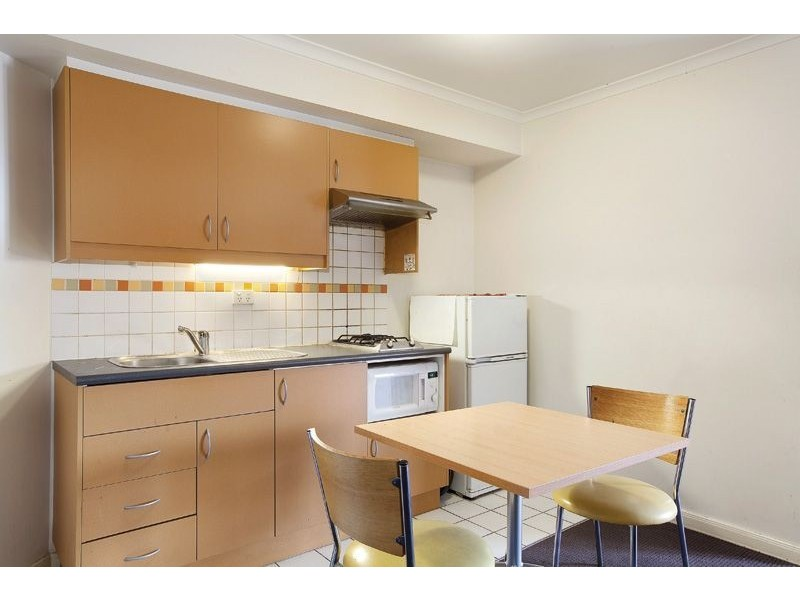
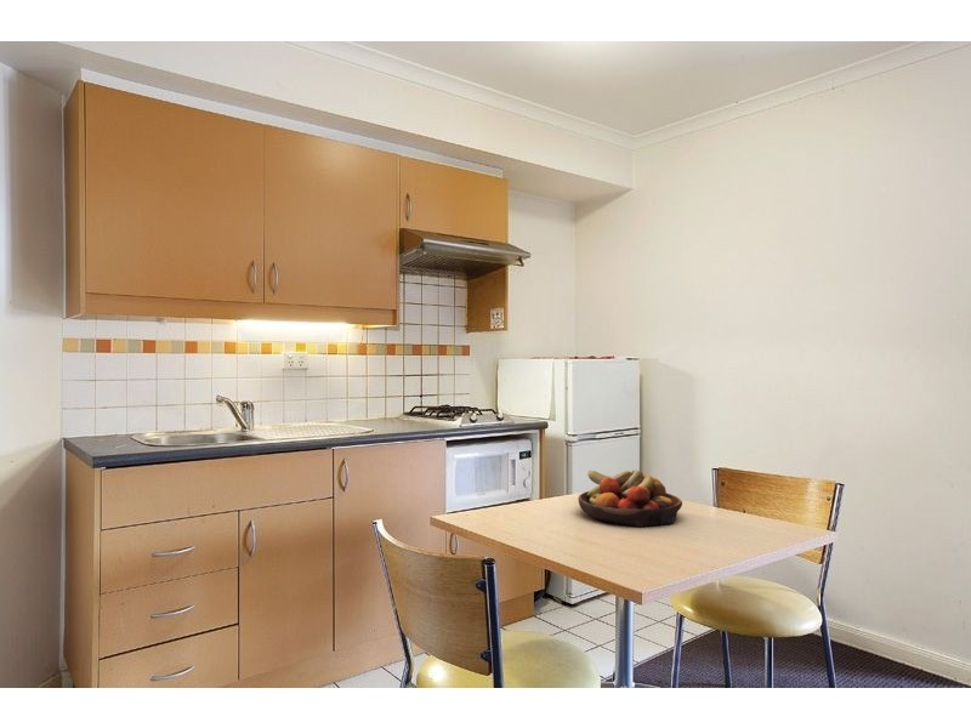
+ fruit bowl [577,470,683,528]
